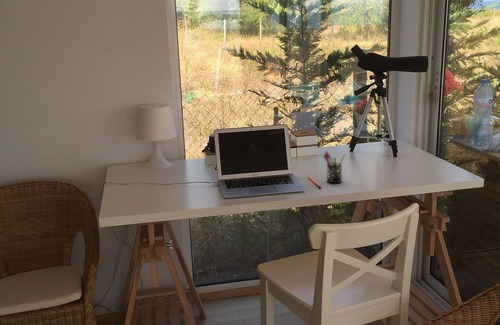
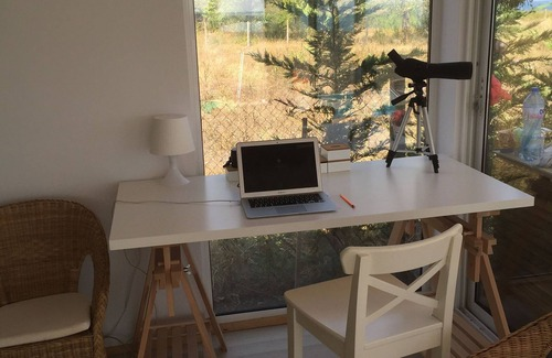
- pen holder [323,150,346,184]
